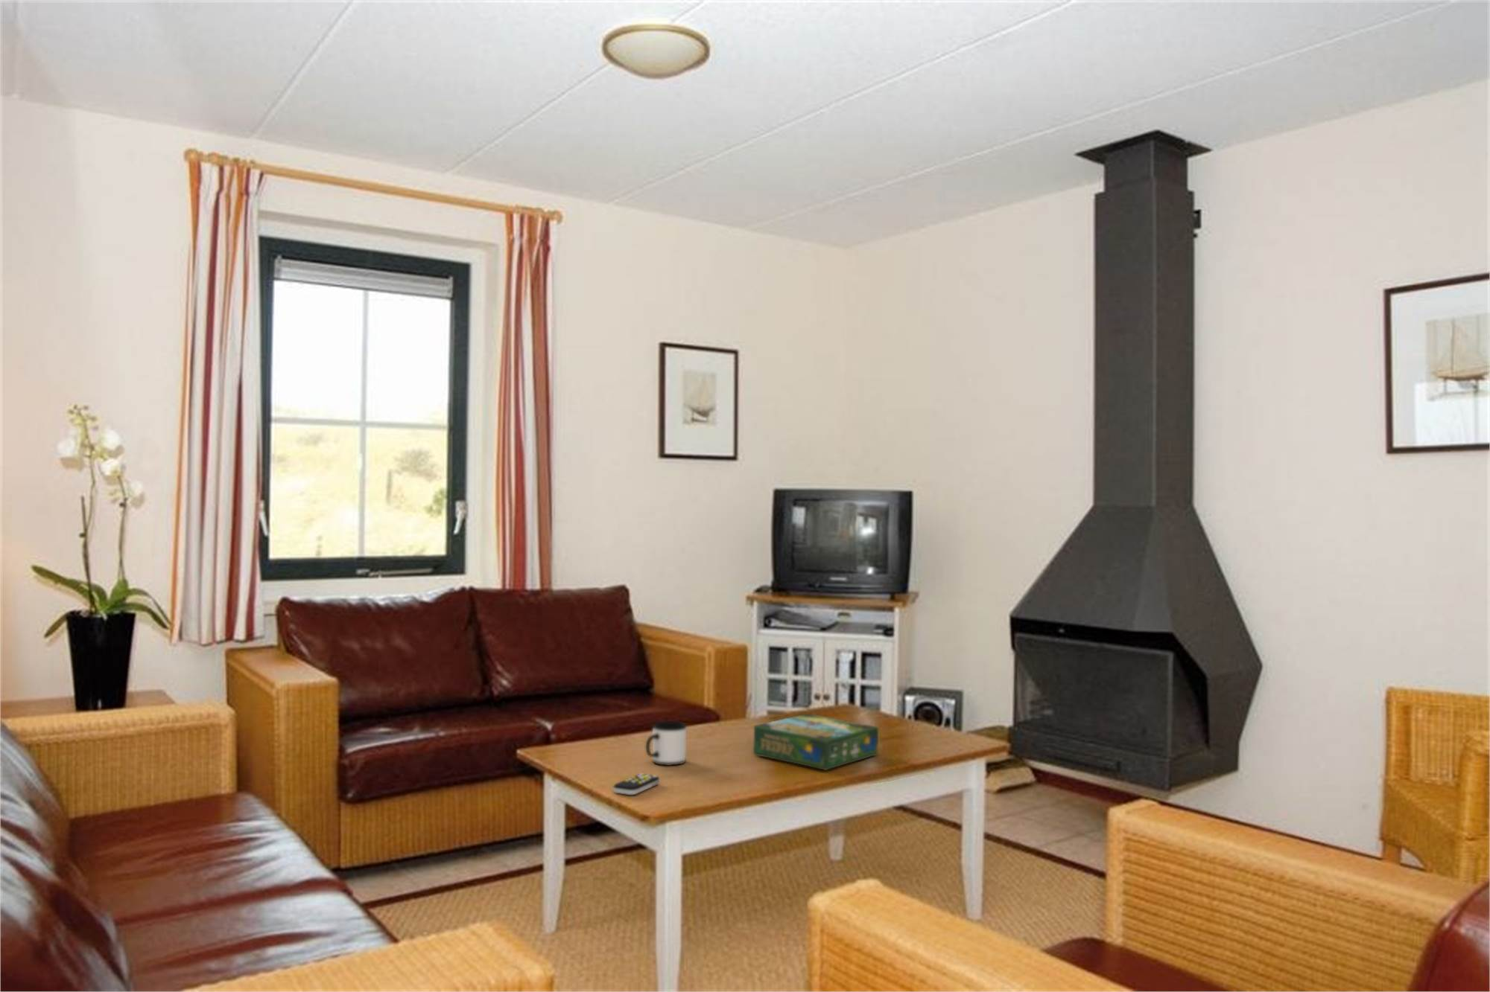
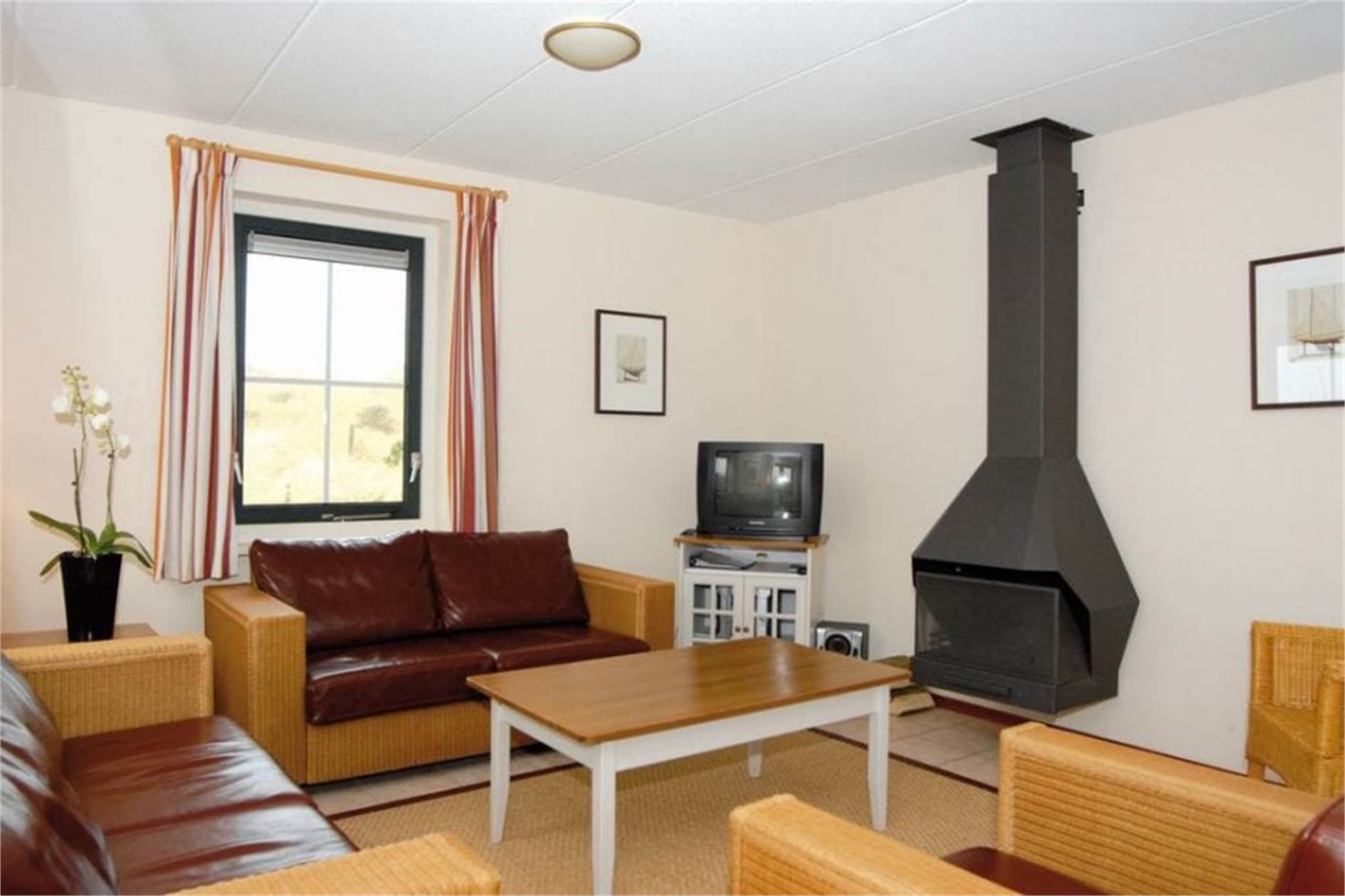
- remote control [613,773,660,796]
- mug [645,721,687,766]
- board game [752,713,880,771]
